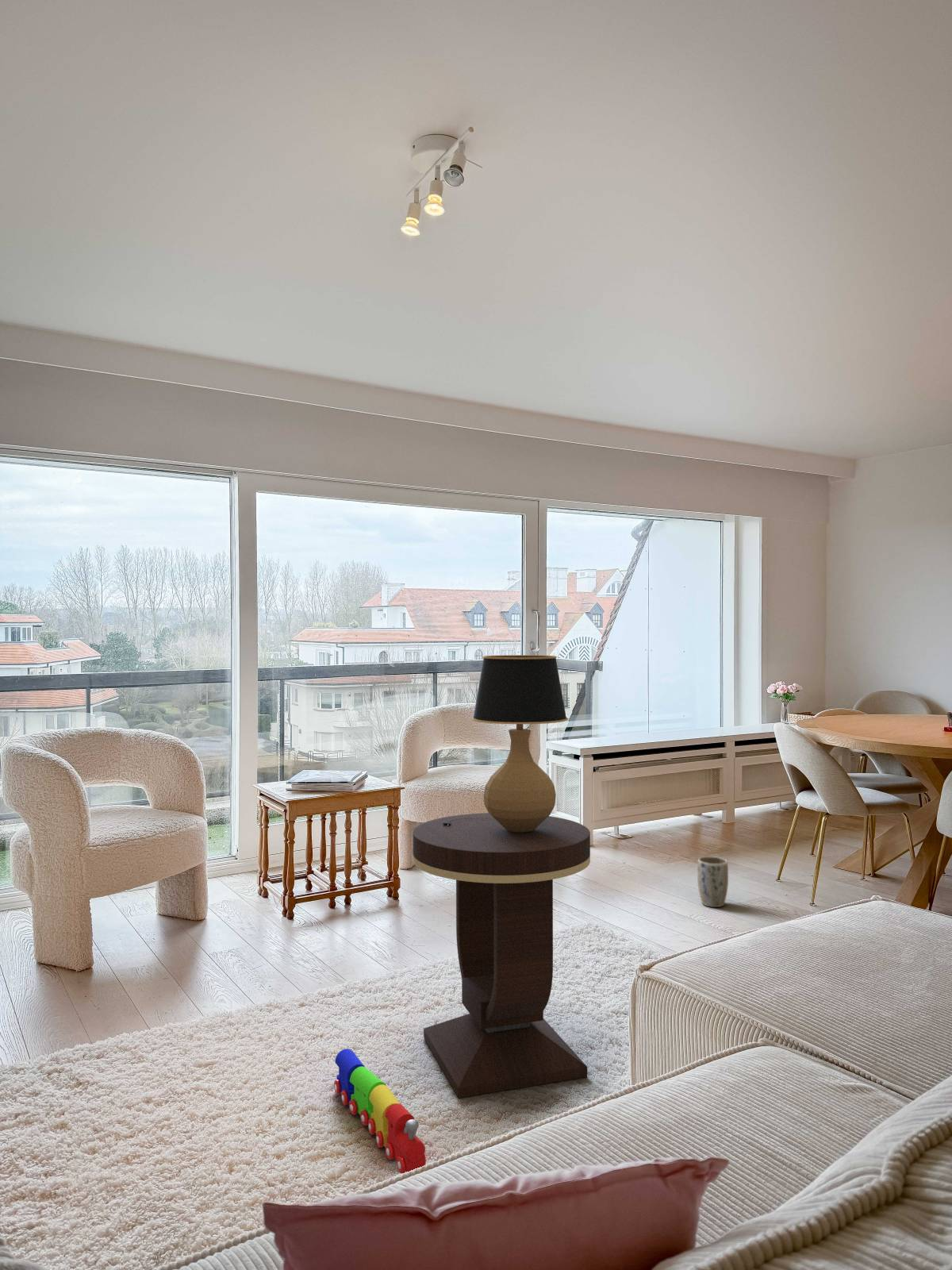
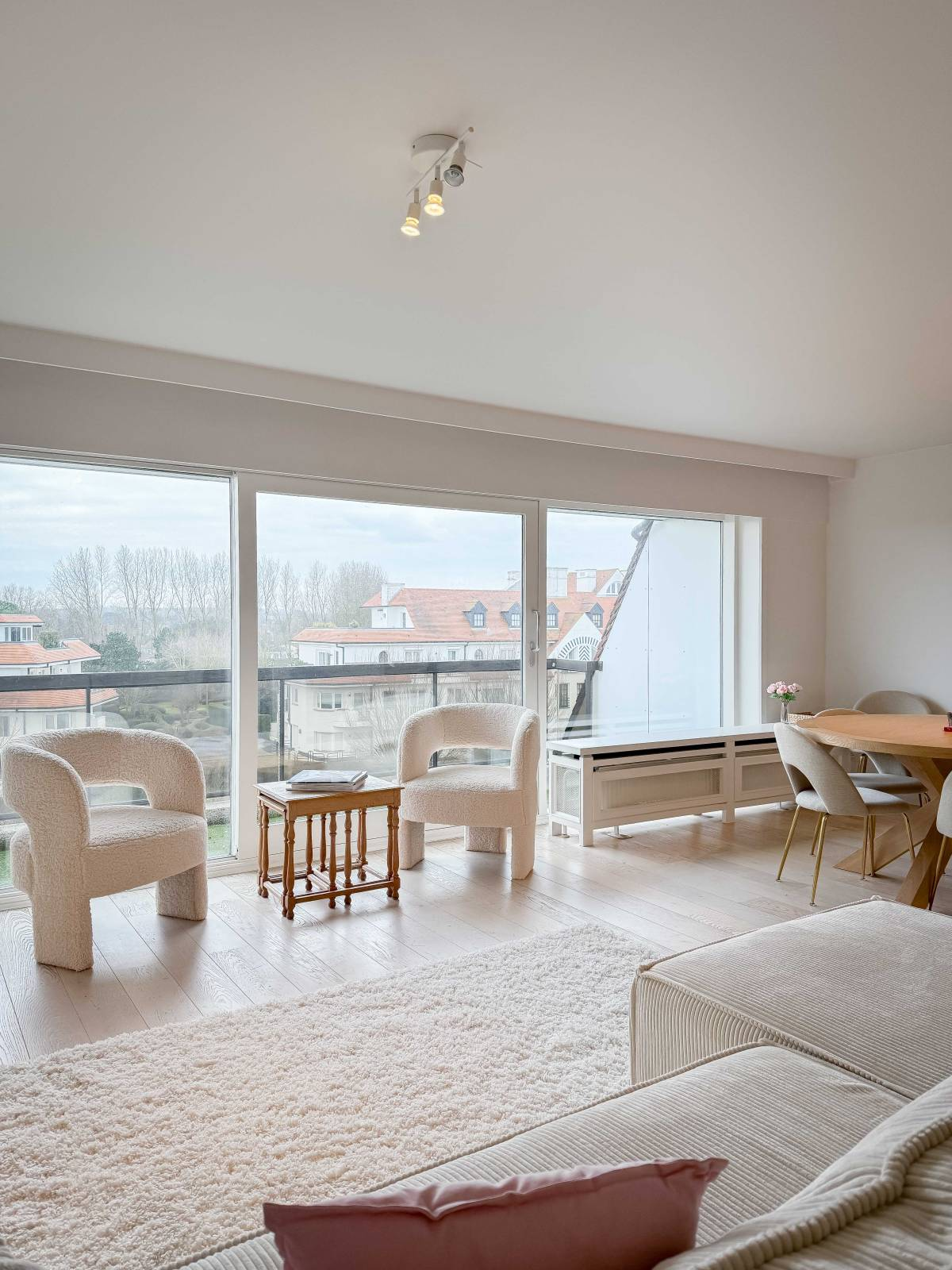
- table lamp [443,654,569,832]
- plant pot [697,856,729,908]
- side table [412,812,591,1099]
- toy train [333,1048,427,1174]
